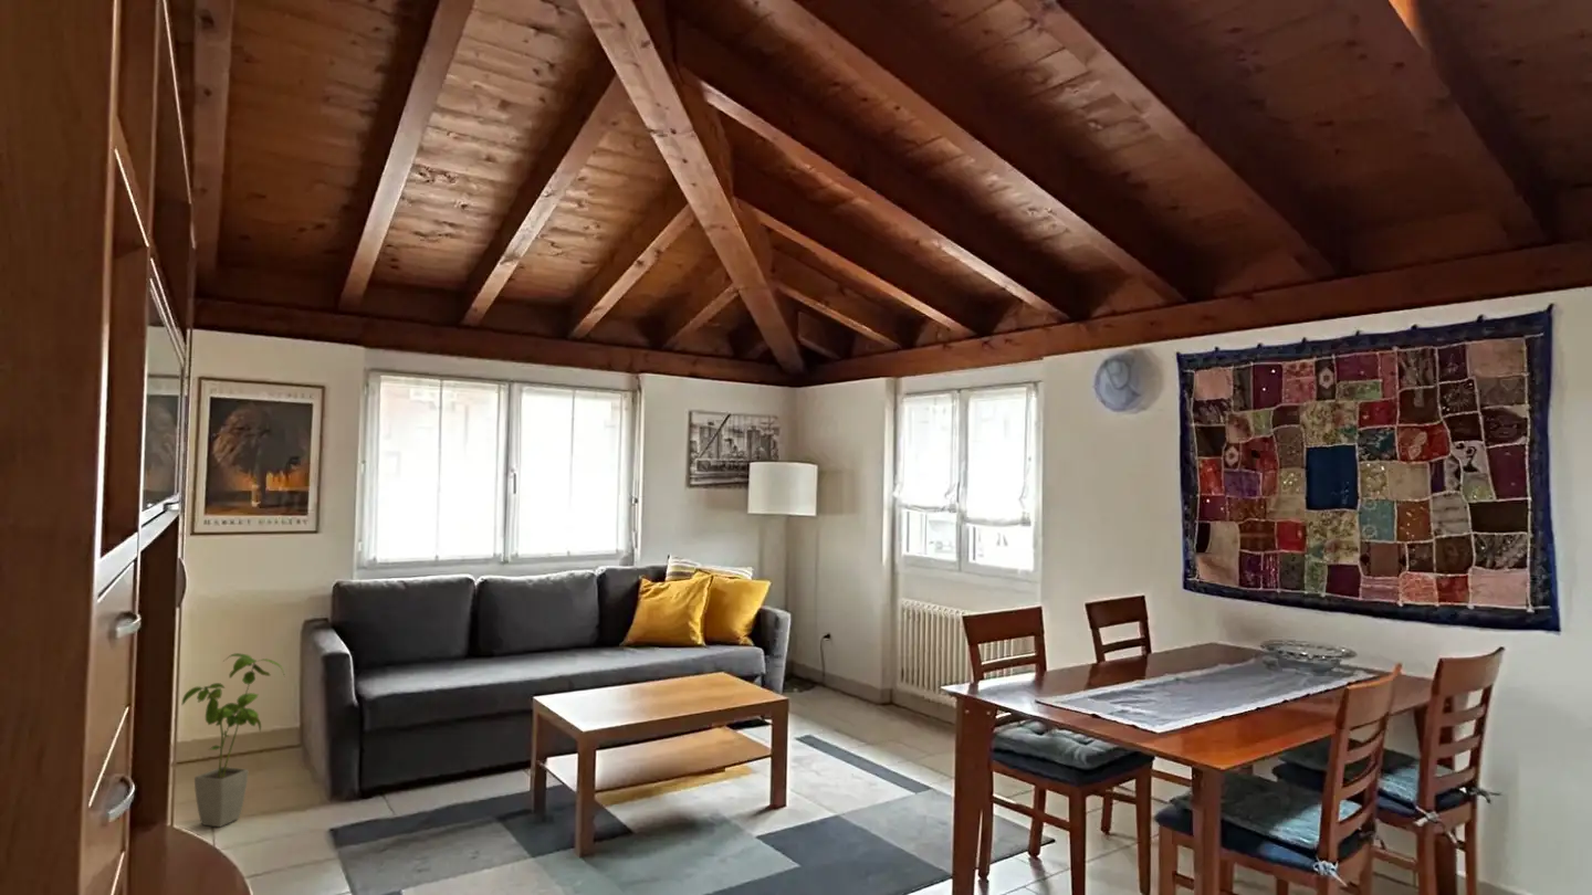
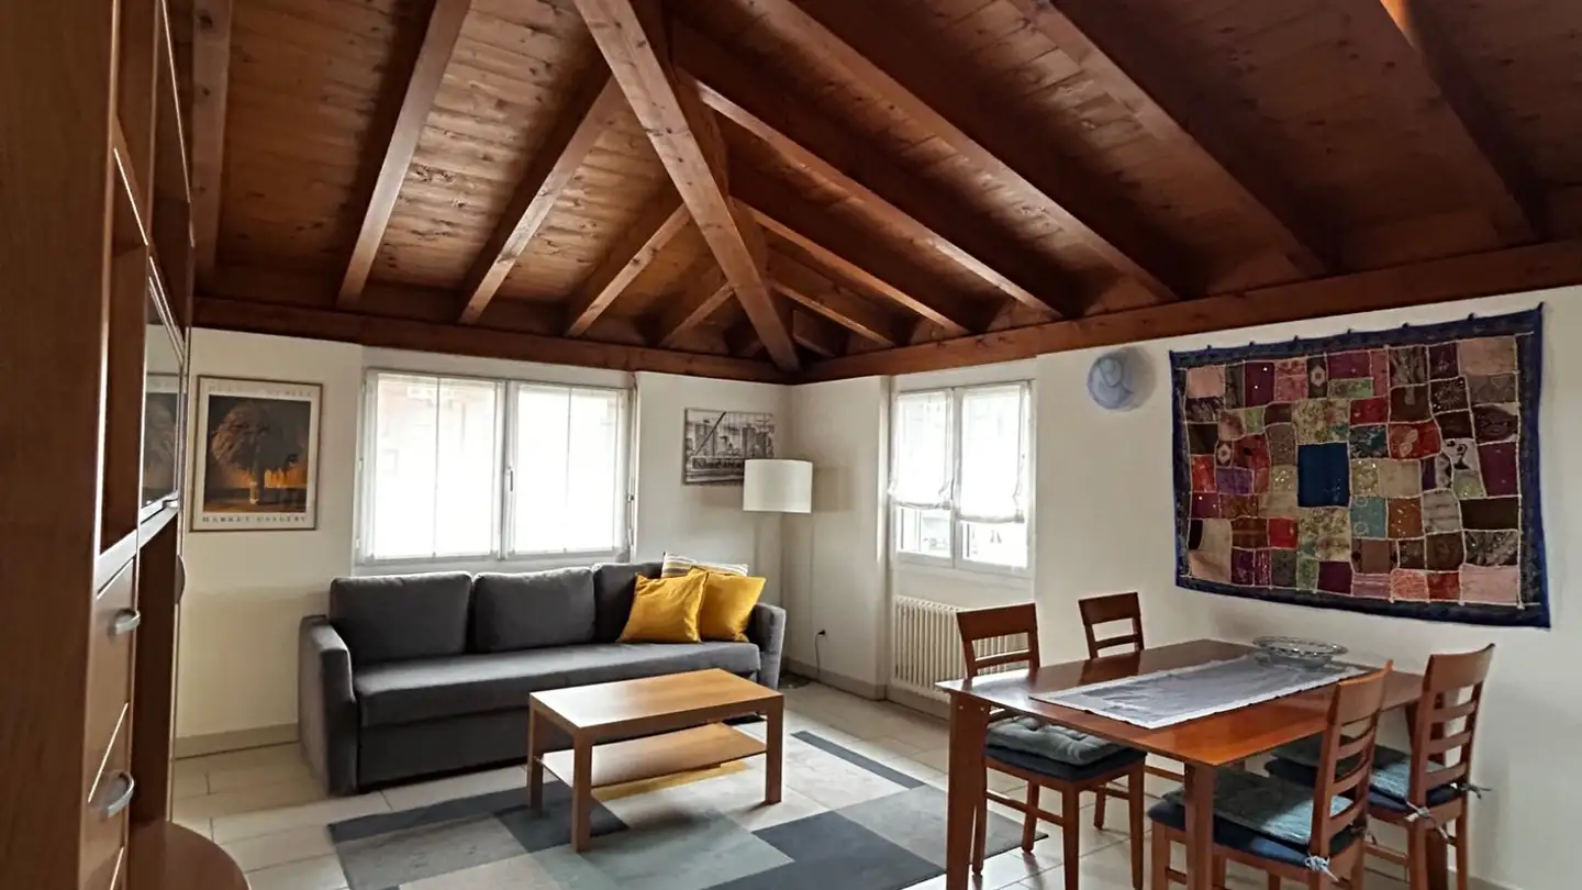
- house plant [180,652,286,828]
